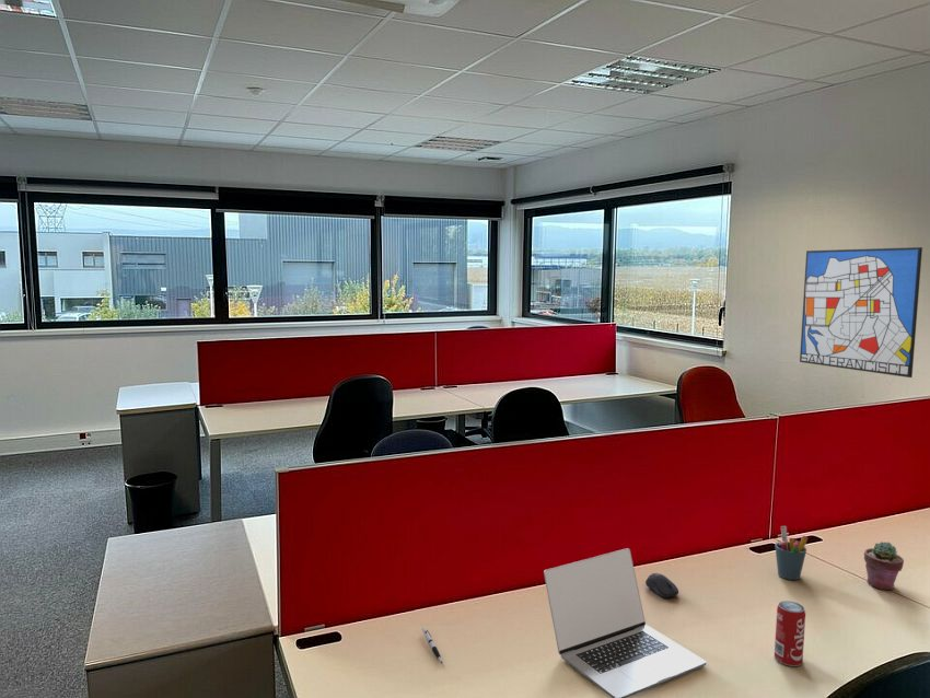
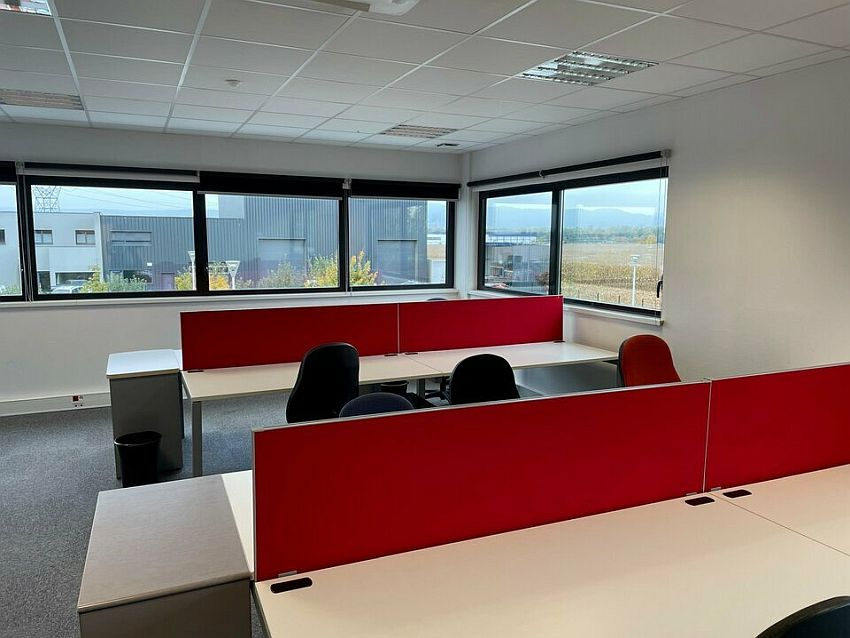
- computer mouse [644,572,679,598]
- laptop [543,547,708,698]
- beverage can [774,600,806,667]
- pen holder [774,525,809,581]
- potted succulent [863,540,905,591]
- pen [421,626,443,664]
- wall art [799,246,923,379]
